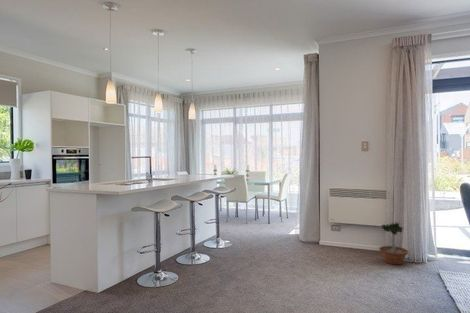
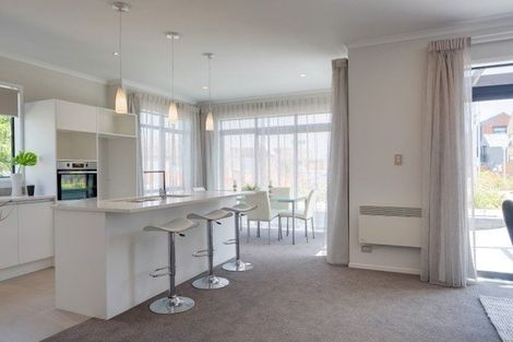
- potted tree [378,217,409,265]
